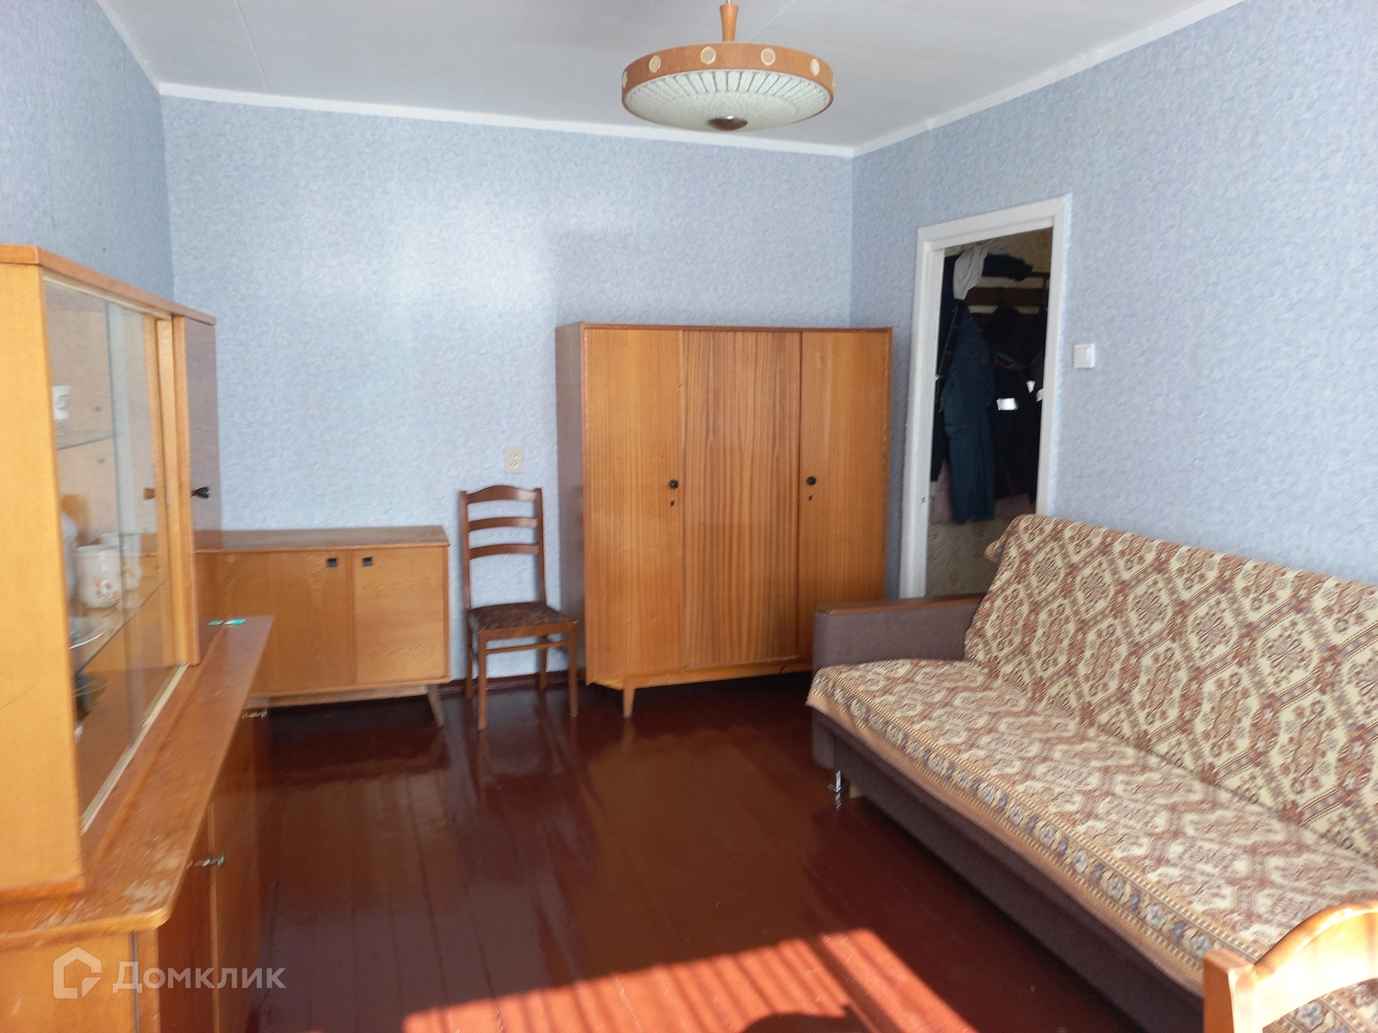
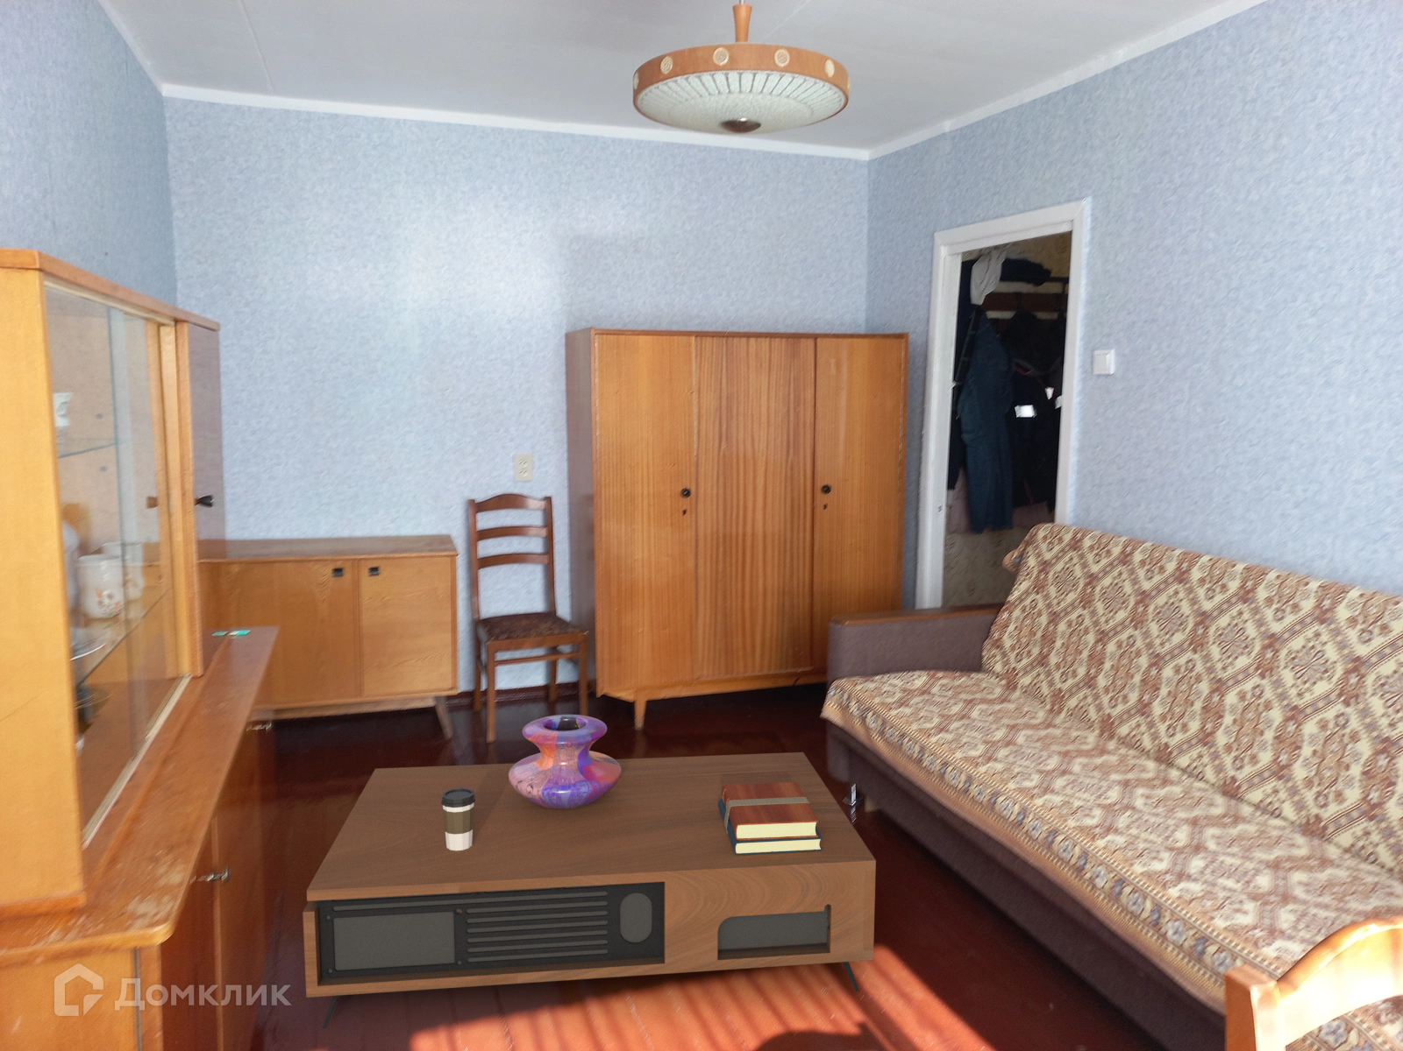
+ books [718,782,823,854]
+ coffee table [302,752,877,1030]
+ coffee cup [441,788,475,850]
+ decorative vase [508,714,622,809]
